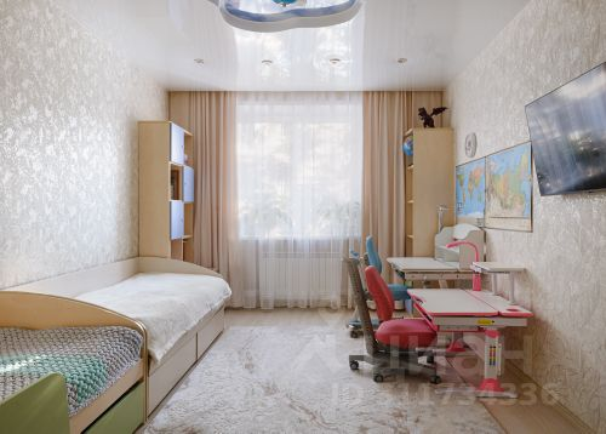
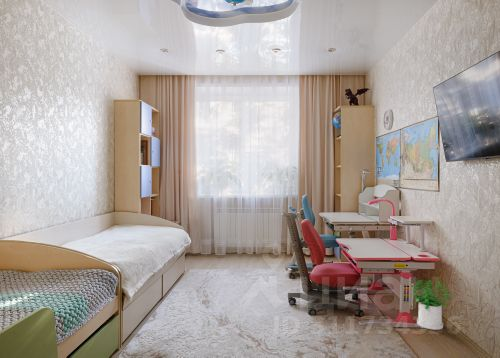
+ potted plant [412,279,453,331]
